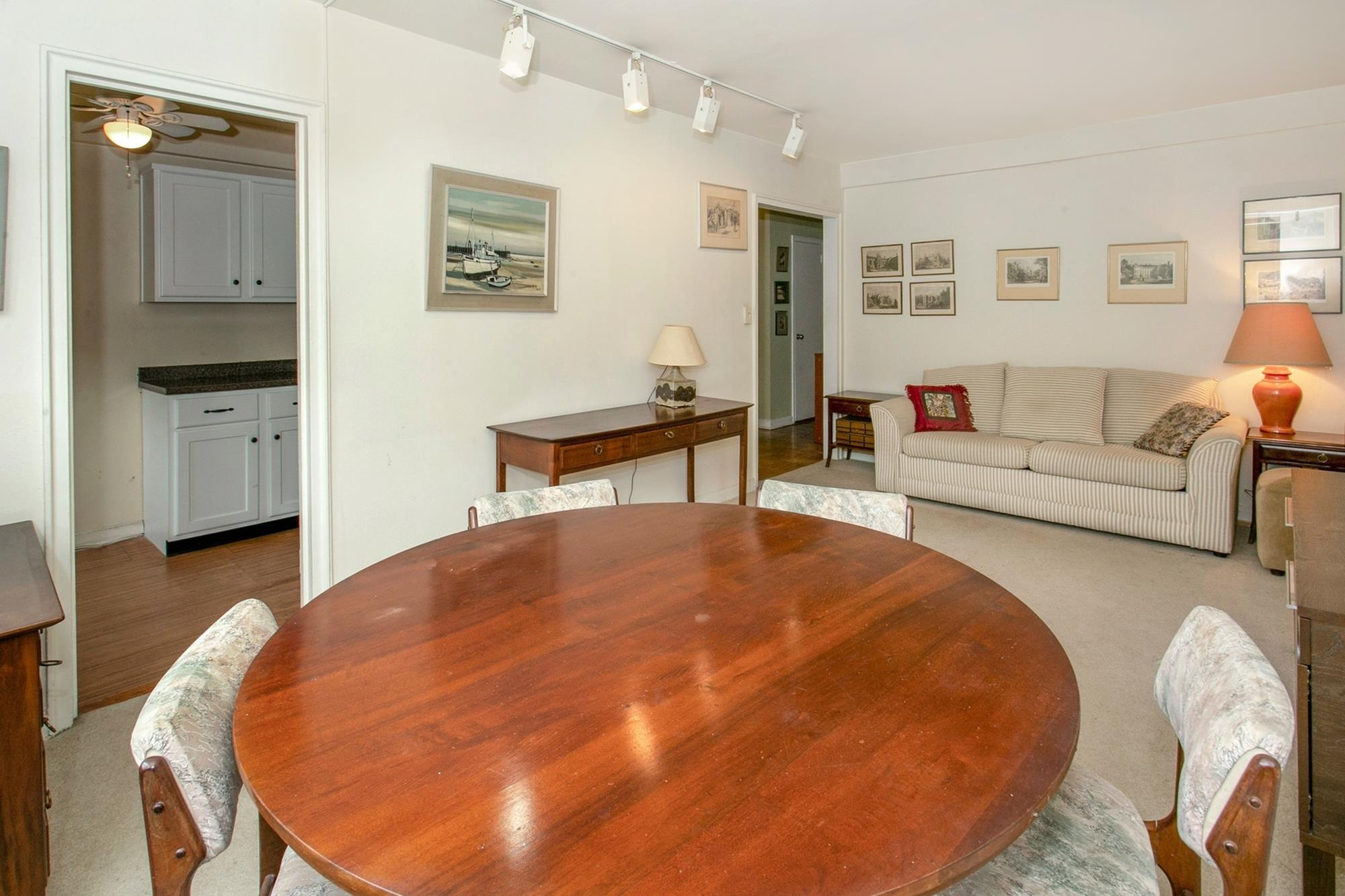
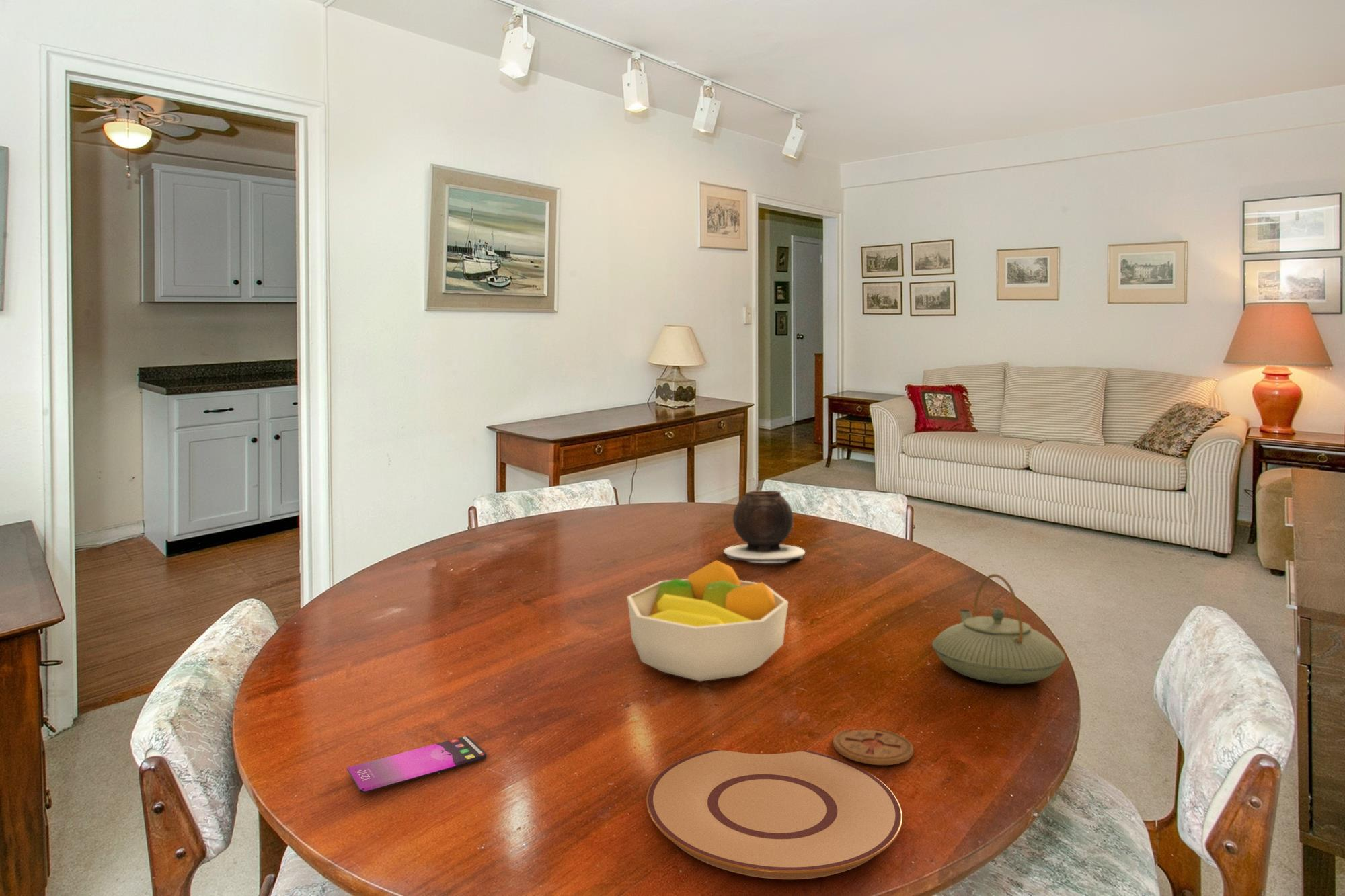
+ smartphone [346,735,487,794]
+ coaster [832,727,914,766]
+ teapot [931,573,1066,684]
+ plate [646,749,903,880]
+ fruit bowl [627,559,789,682]
+ vase [723,490,806,564]
